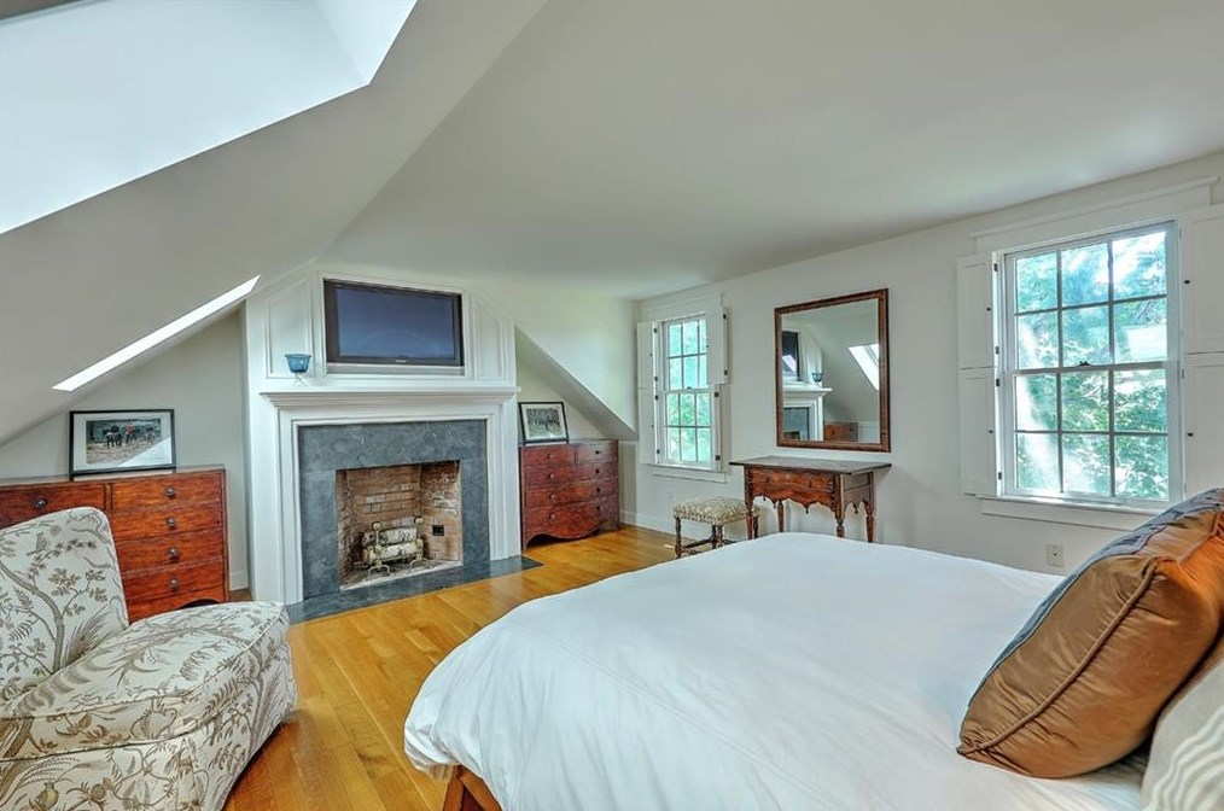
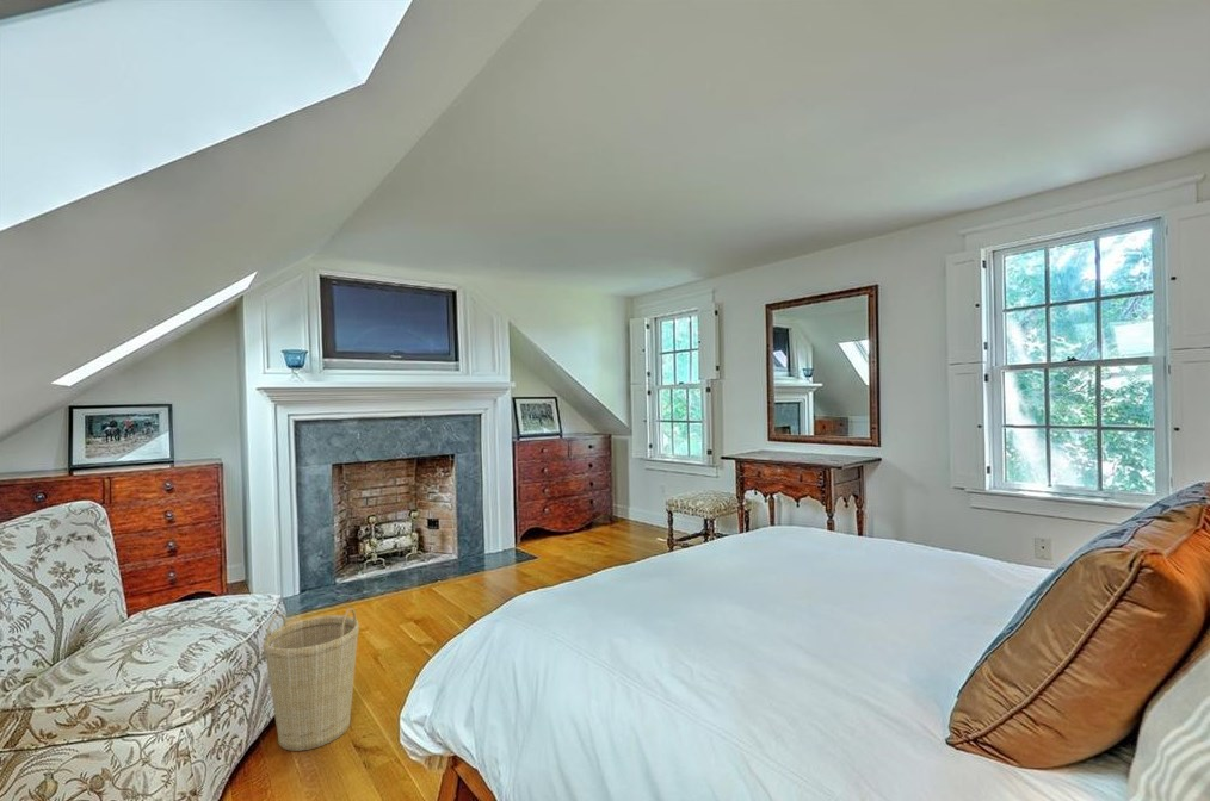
+ basket [263,607,360,752]
